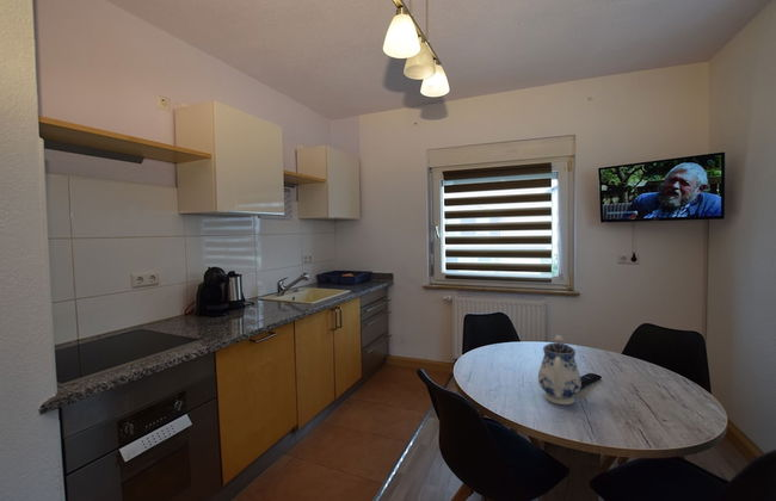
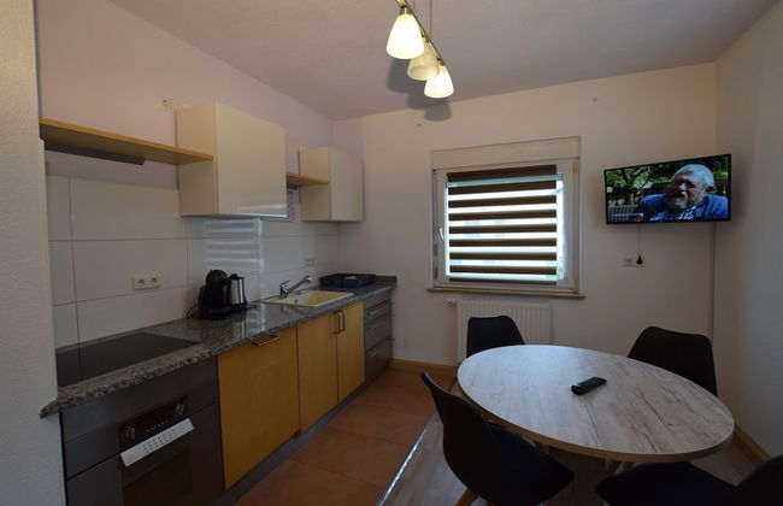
- teapot [537,334,583,406]
